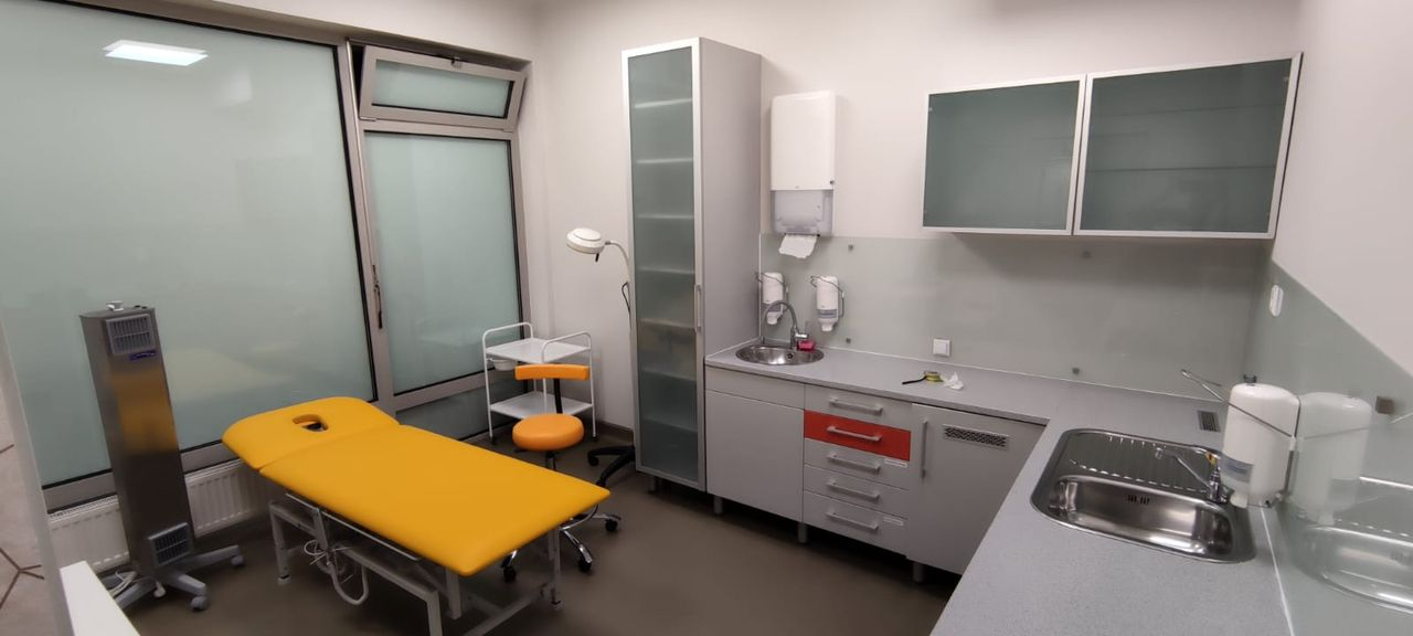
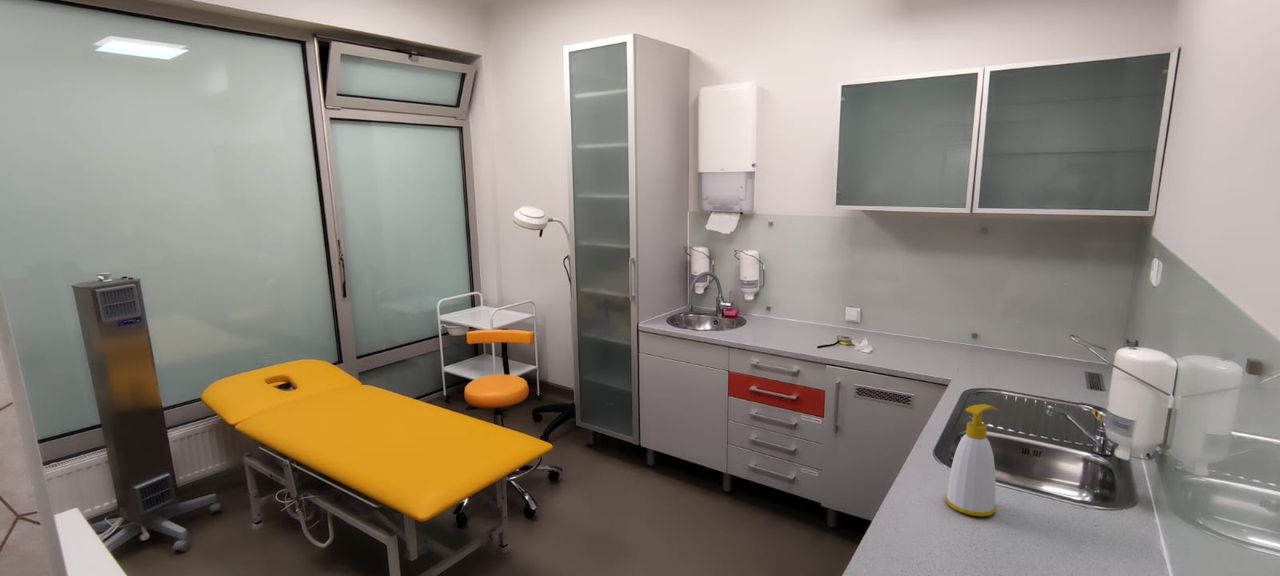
+ soap bottle [945,403,999,517]
